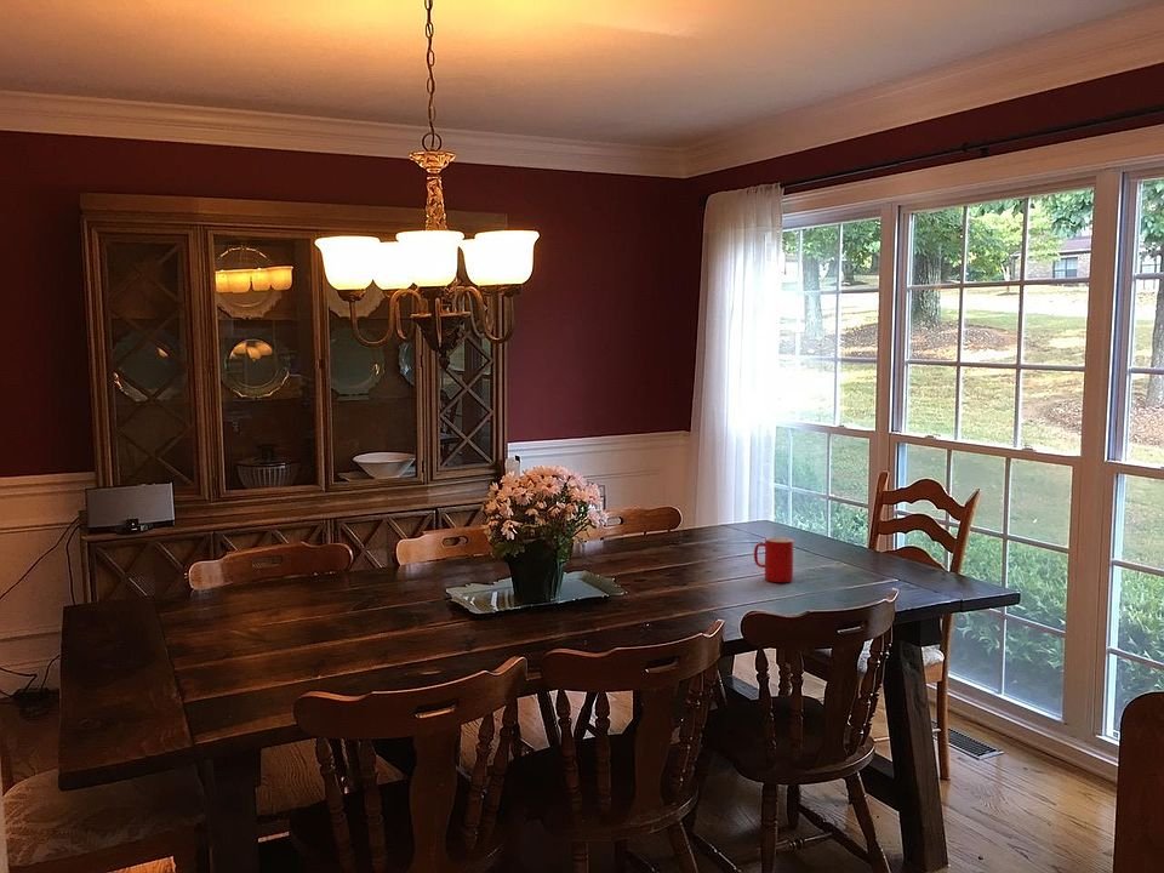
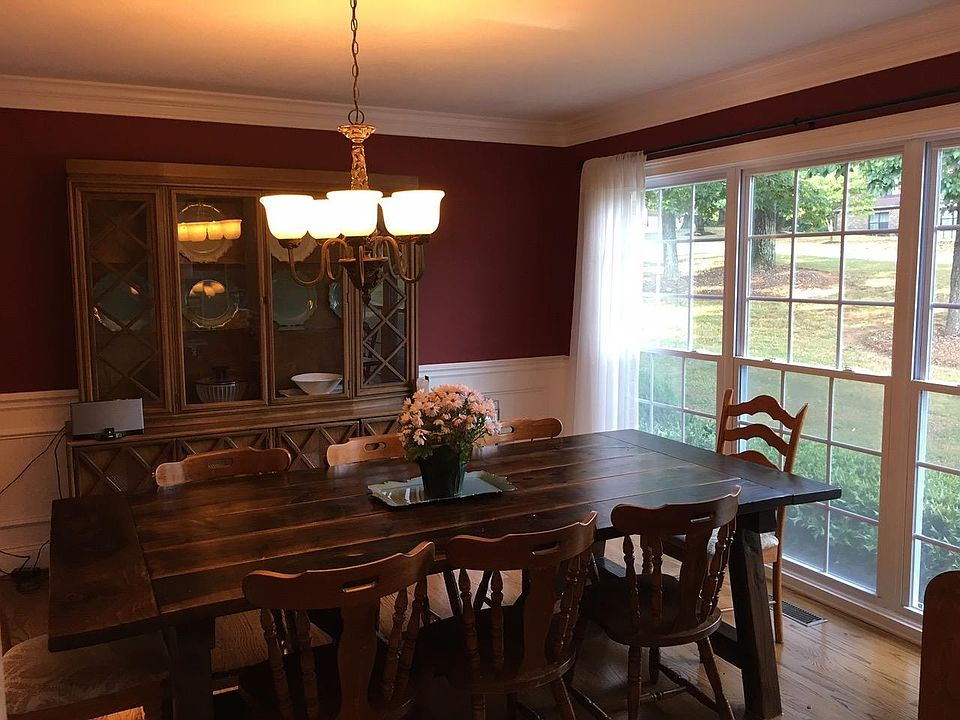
- cup [753,536,794,583]
